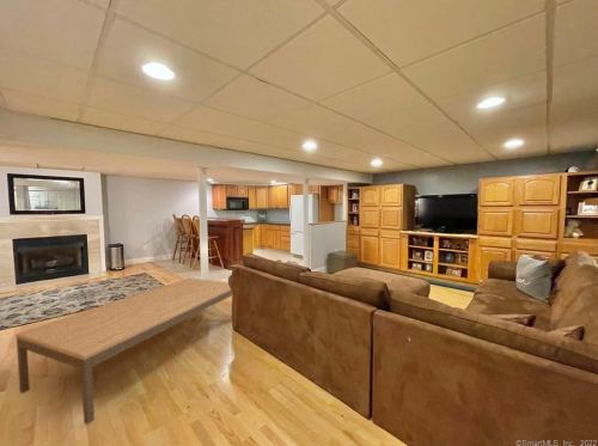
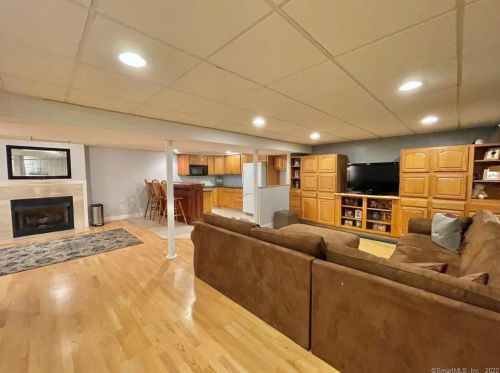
- coffee table [14,276,233,426]
